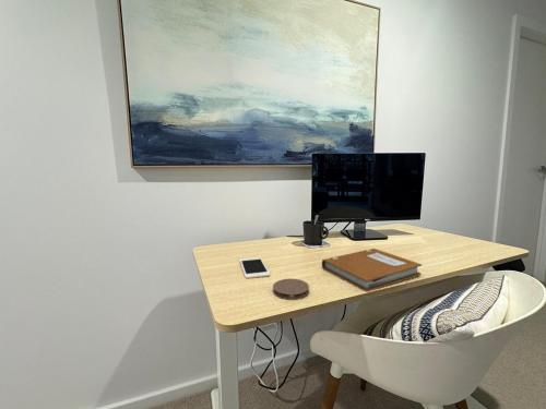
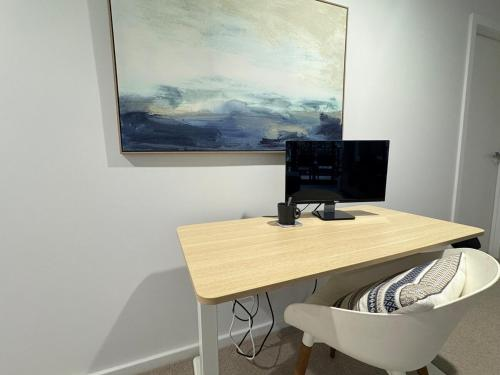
- coaster [272,278,310,301]
- cell phone [239,256,271,279]
- notebook [321,248,423,293]
